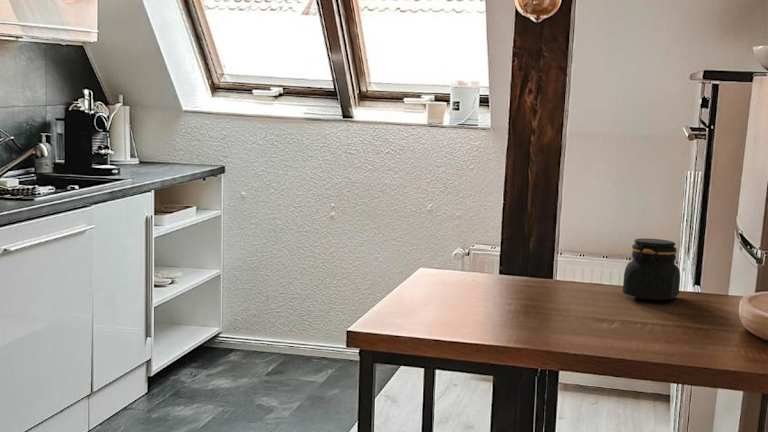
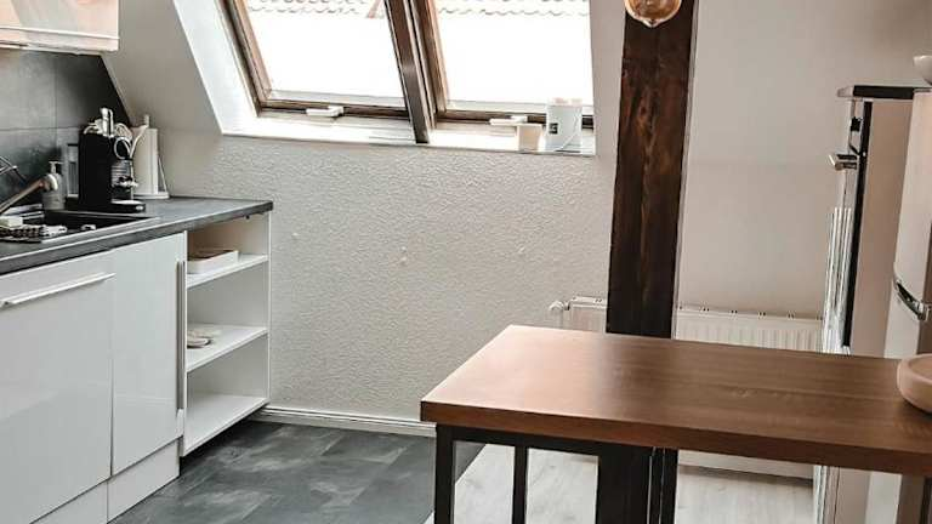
- jar [622,238,681,301]
